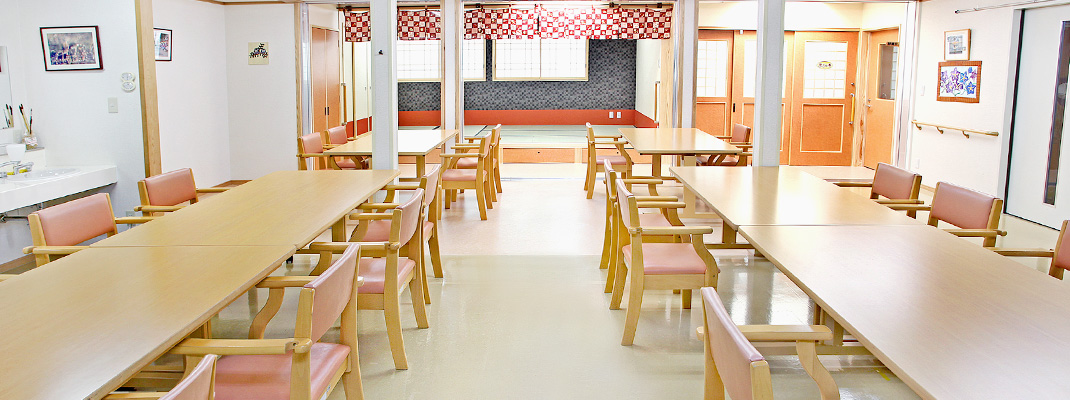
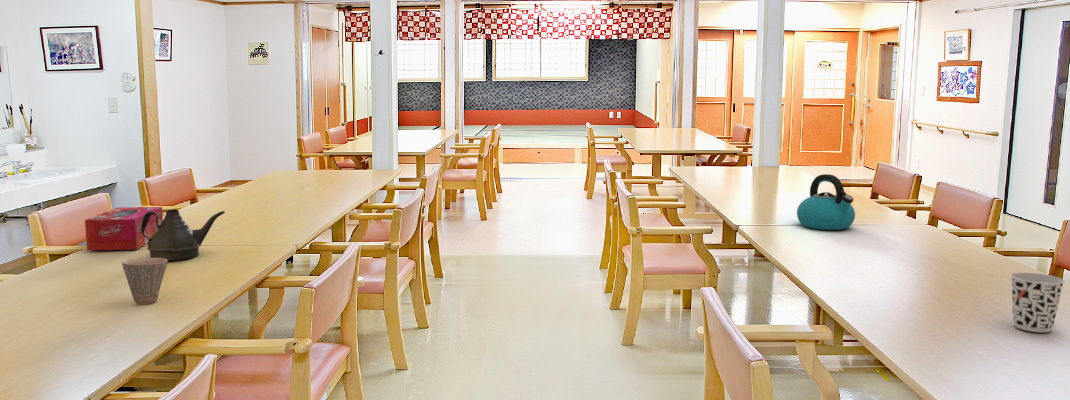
+ kettle [796,173,856,231]
+ cup [121,257,169,305]
+ tissue box [84,206,164,251]
+ teapot [141,209,226,261]
+ cup [1009,272,1066,333]
